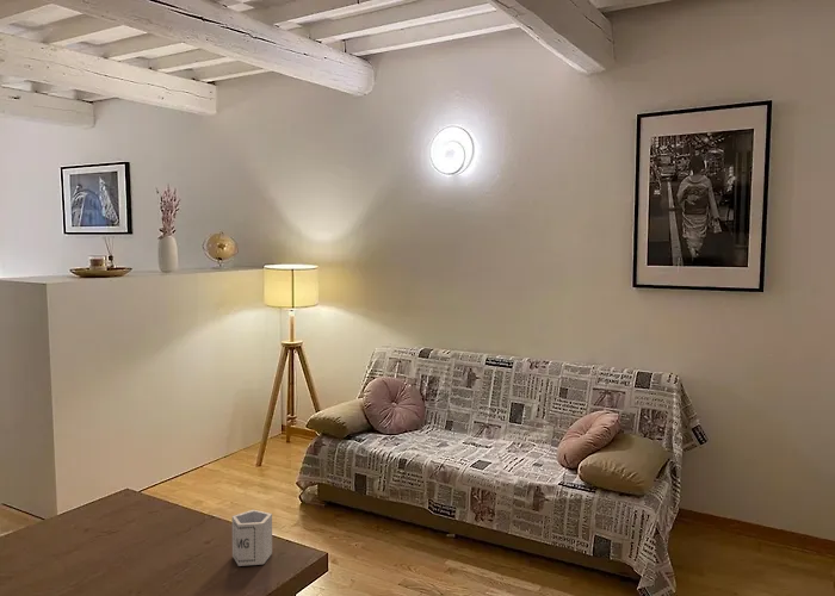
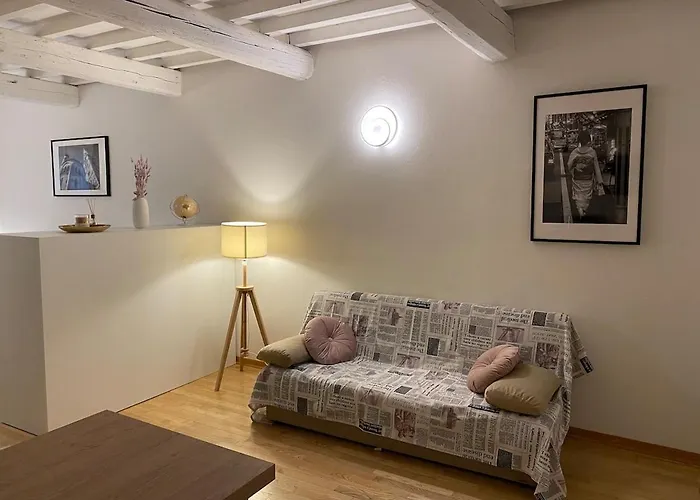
- cup [231,509,273,567]
